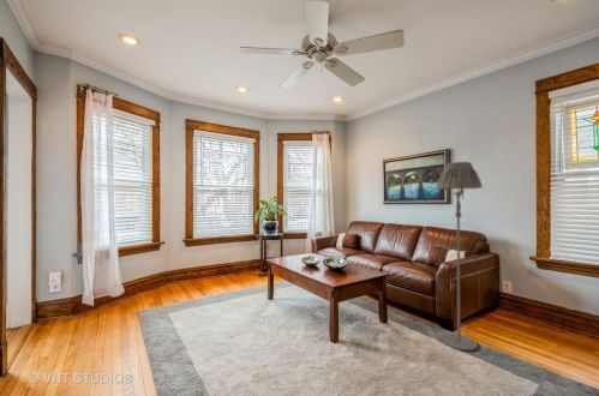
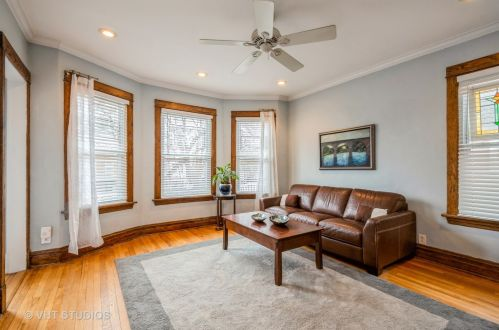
- floor lamp [435,161,484,353]
